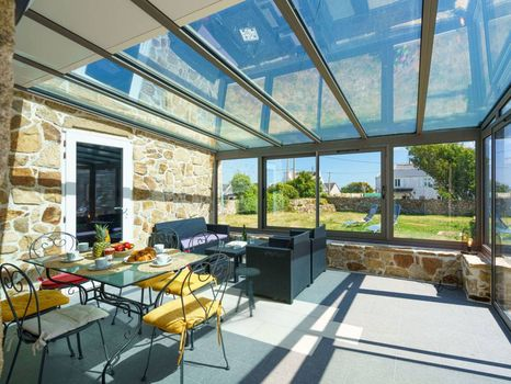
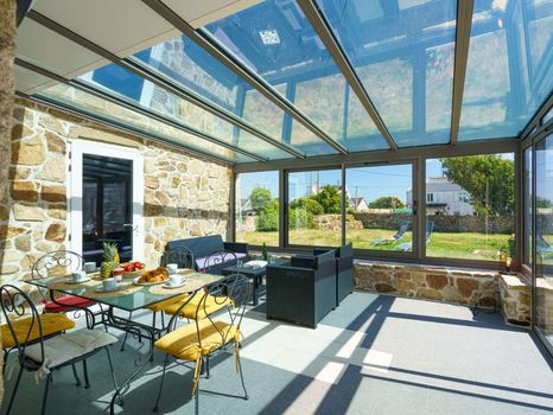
- side table [234,267,261,318]
